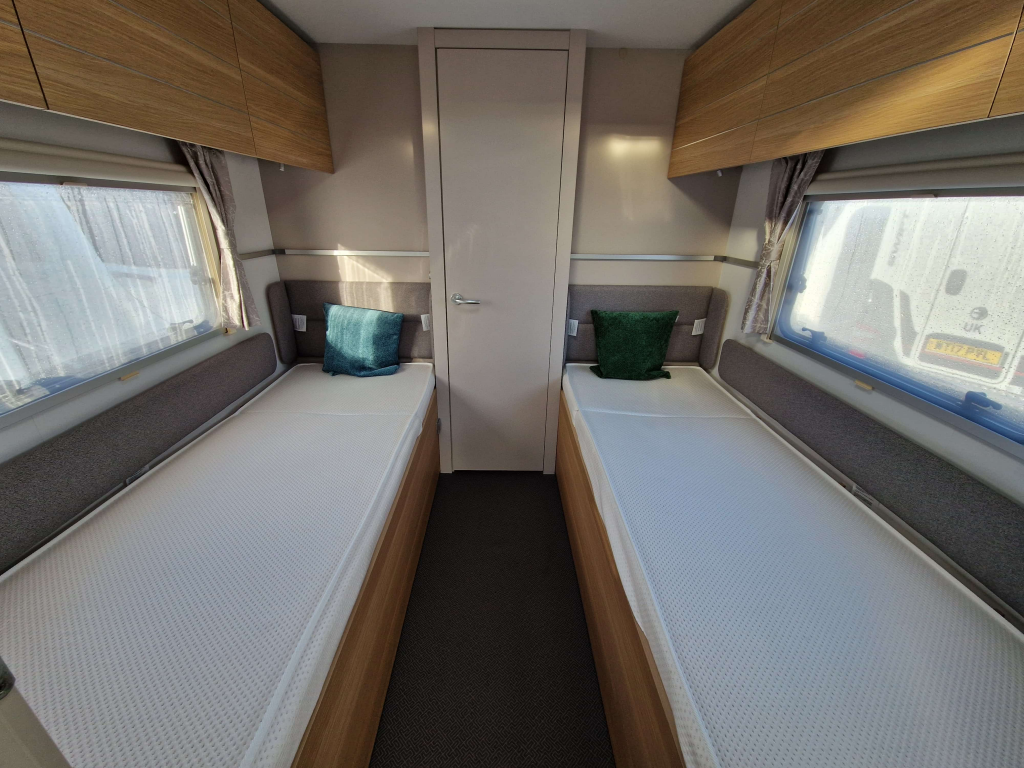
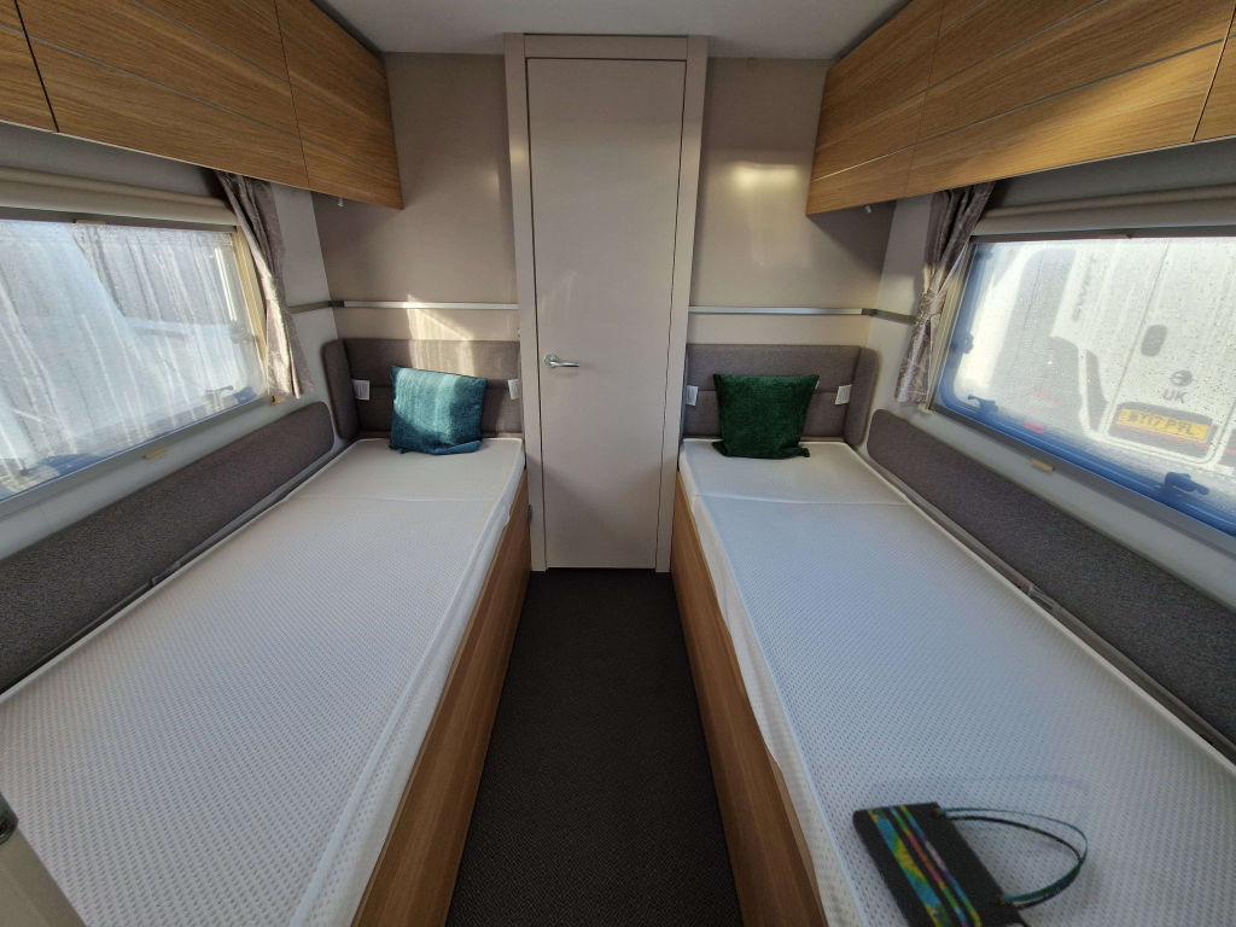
+ tote bag [851,799,1089,927]
